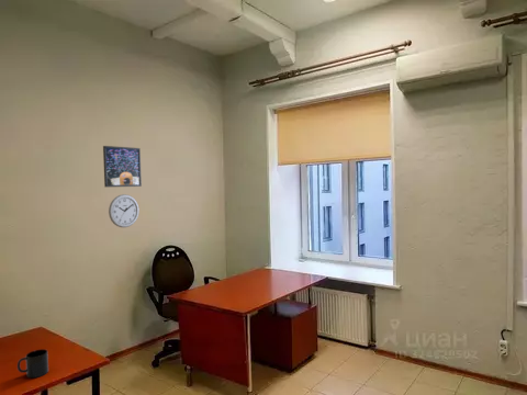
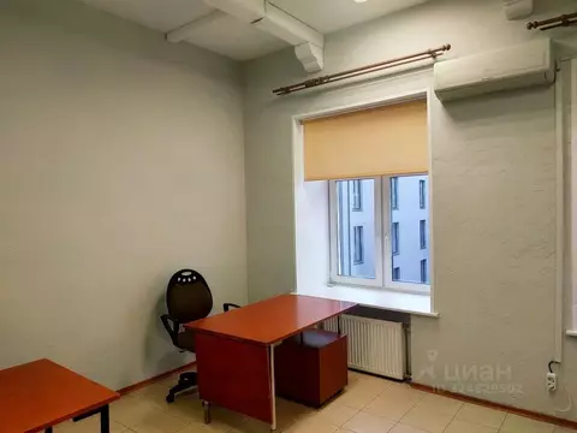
- mug [16,348,49,379]
- wall clock [108,193,141,228]
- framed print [102,145,143,188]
